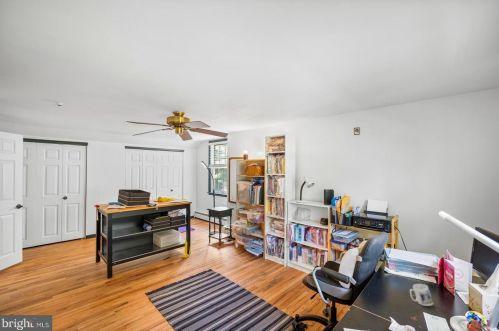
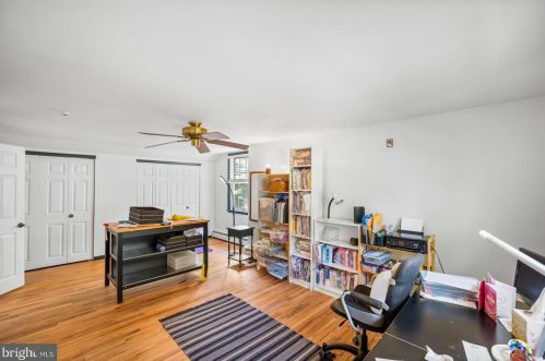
- mug [409,283,434,307]
